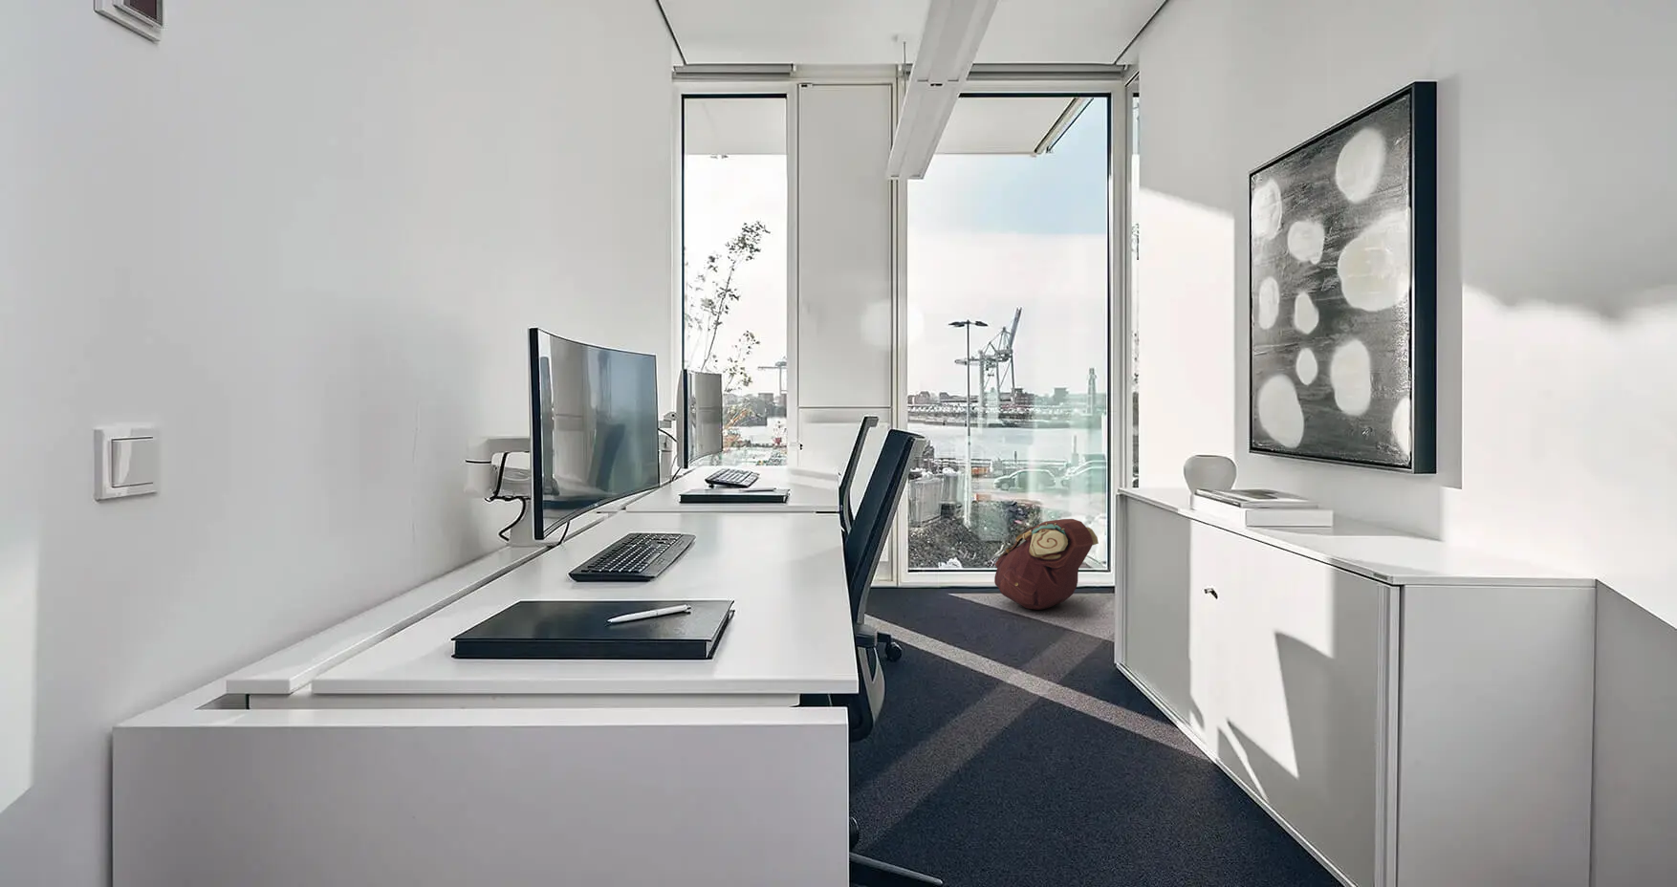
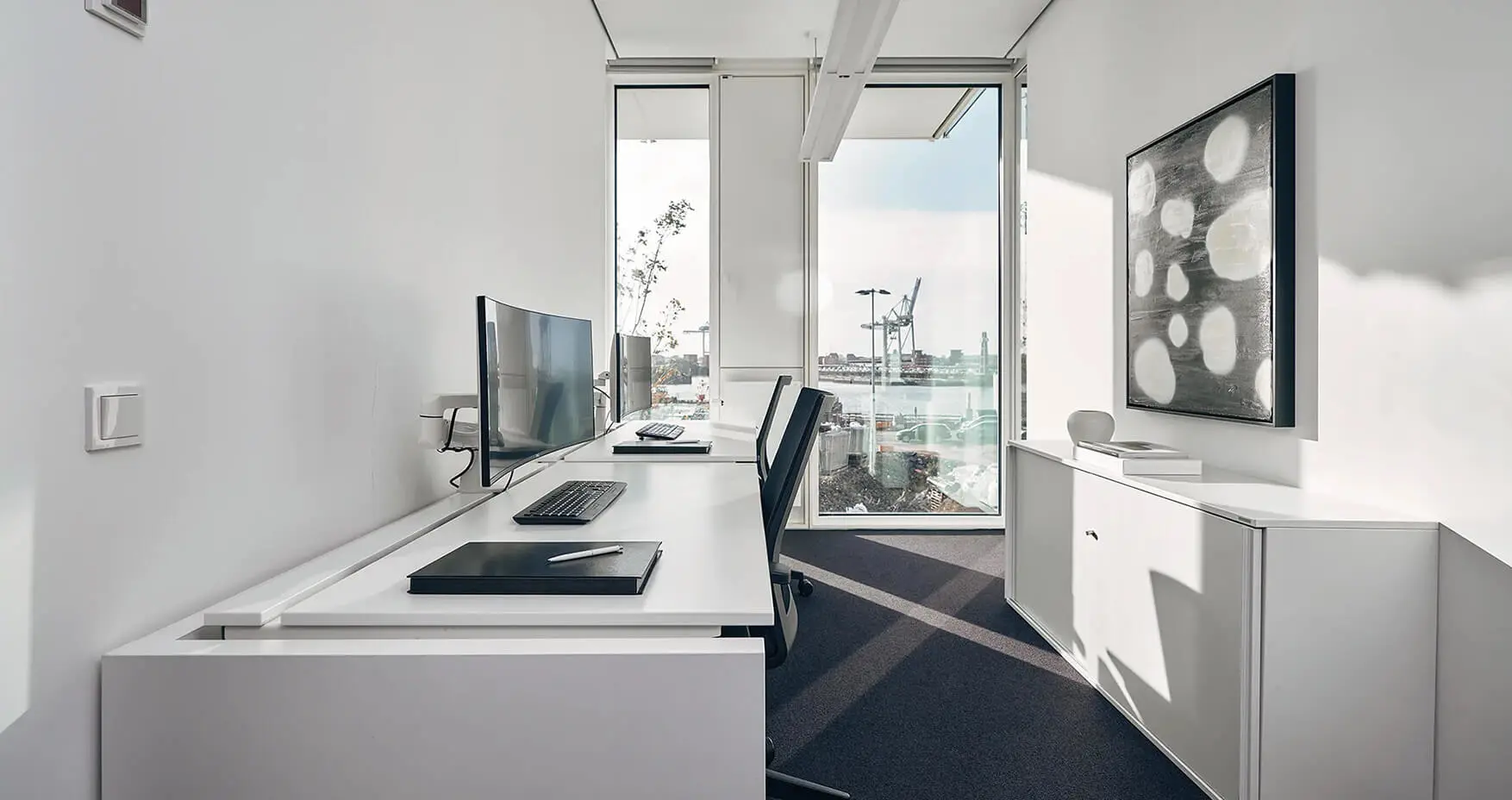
- backpack [994,518,1099,611]
